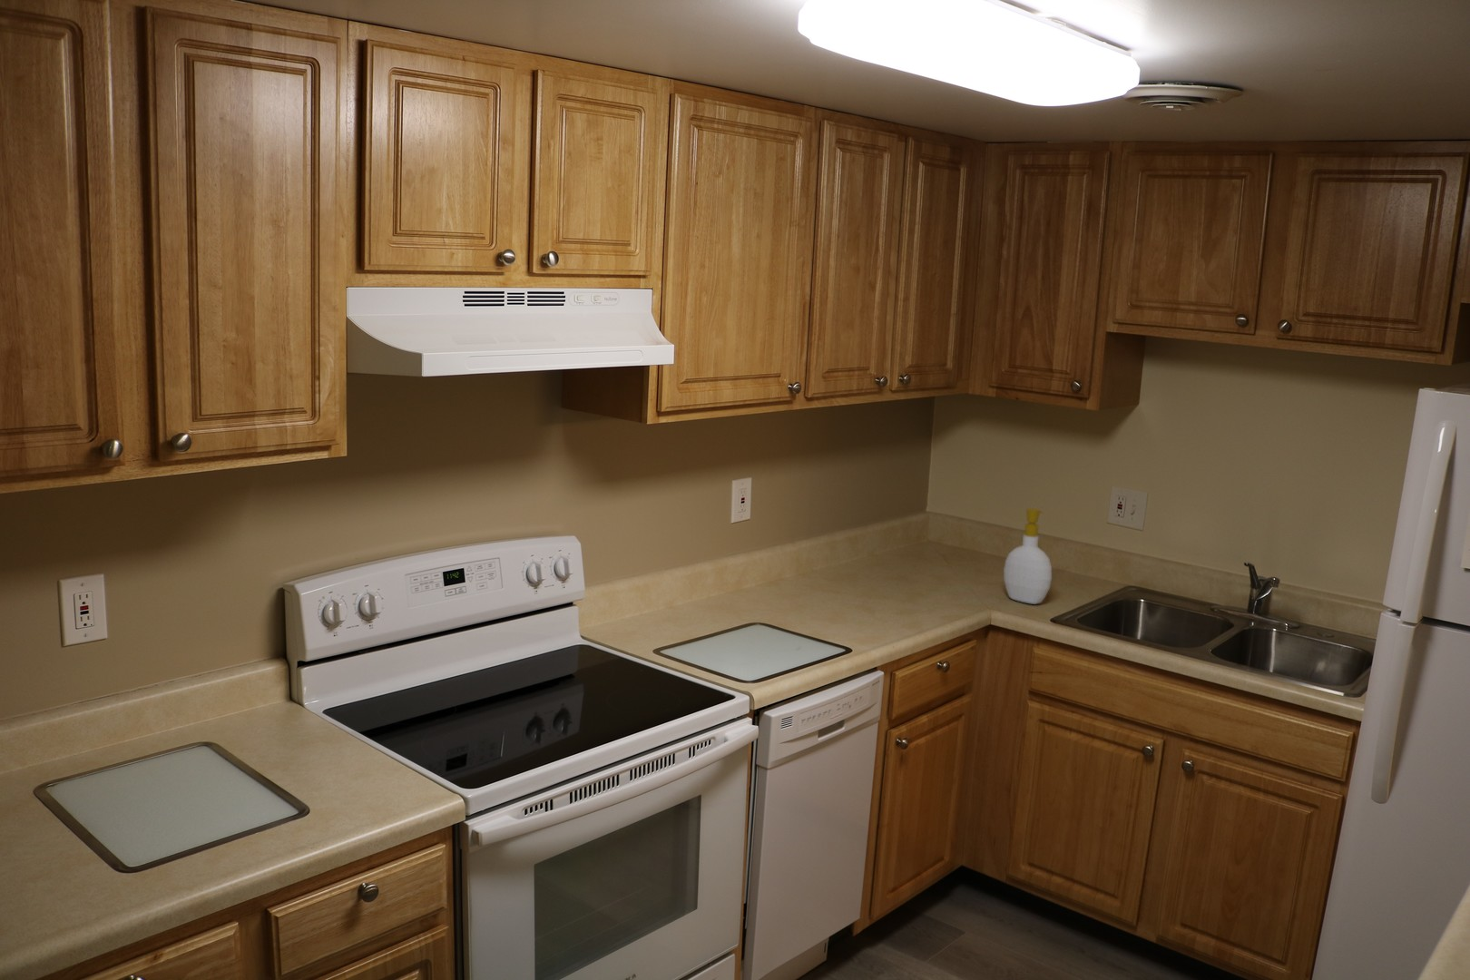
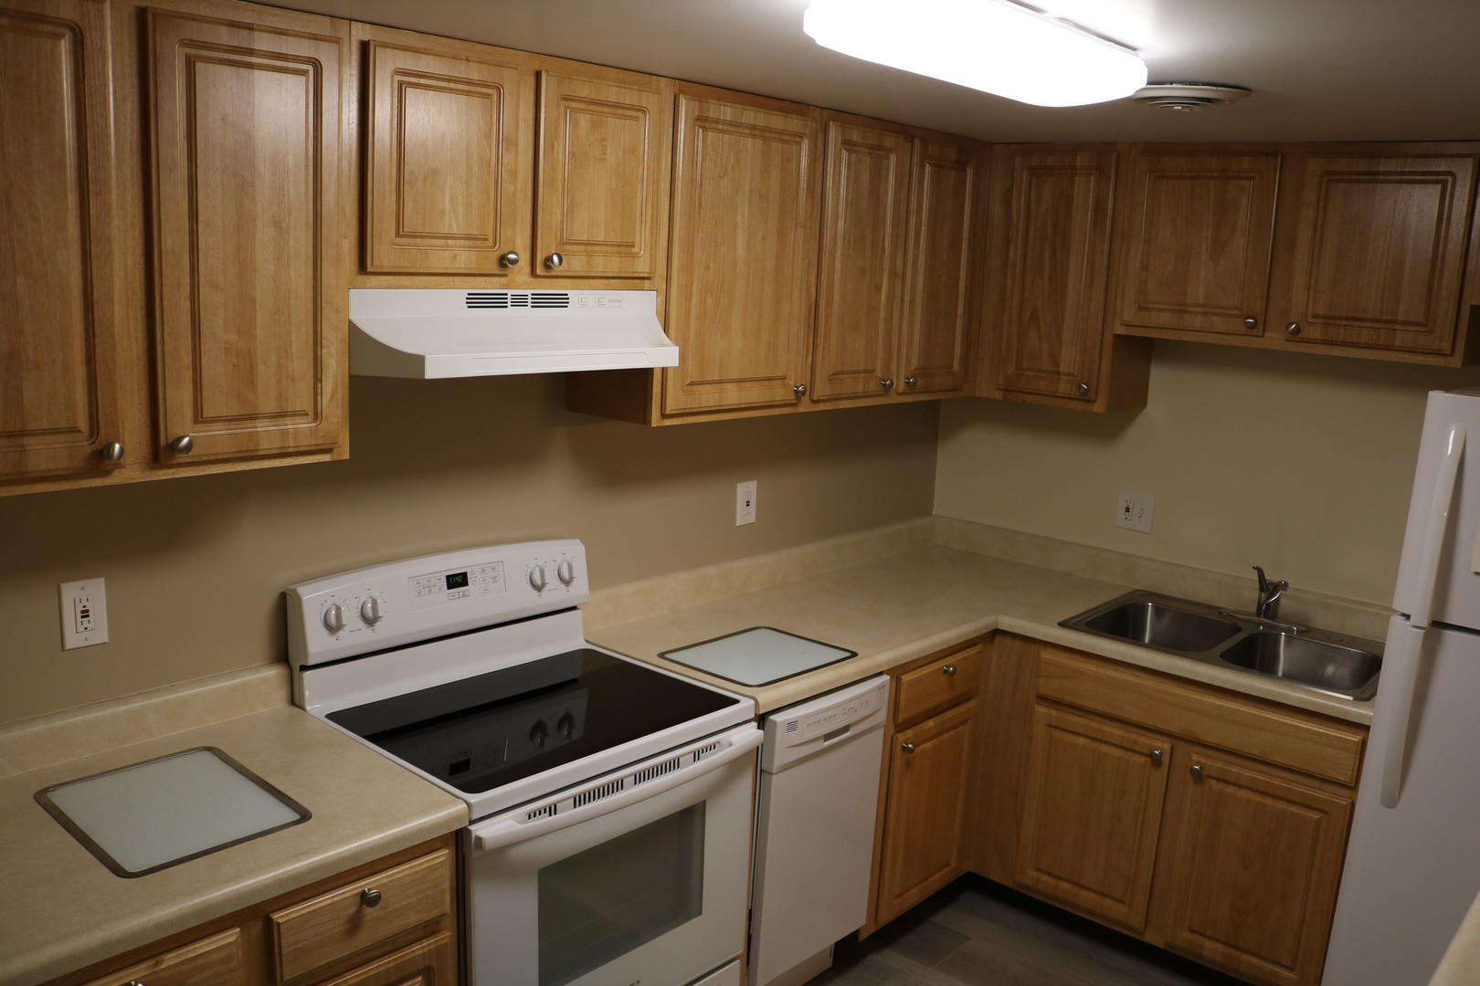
- soap bottle [1003,509,1052,605]
